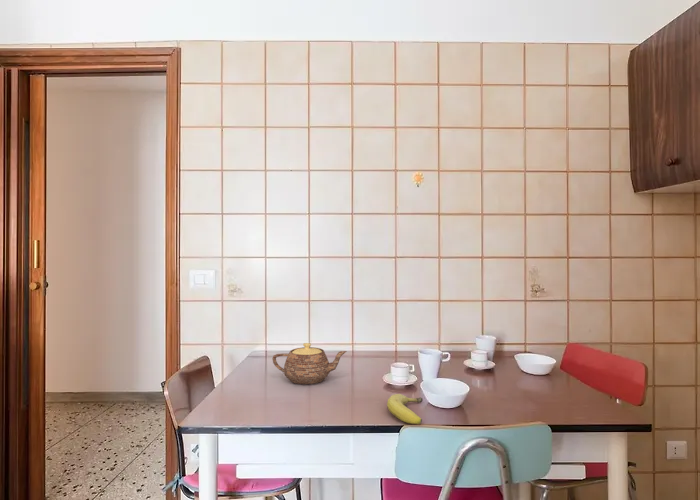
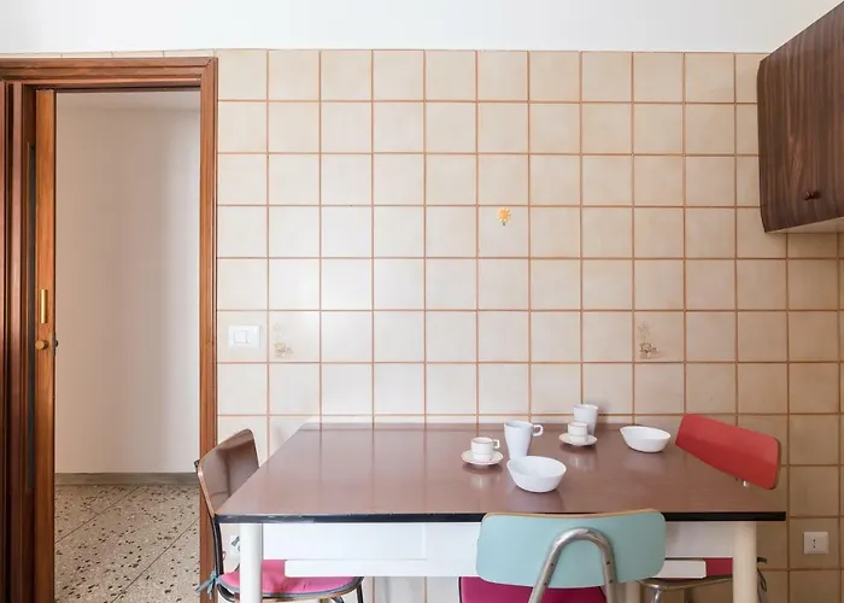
- fruit [386,393,424,425]
- teapot [271,342,348,385]
